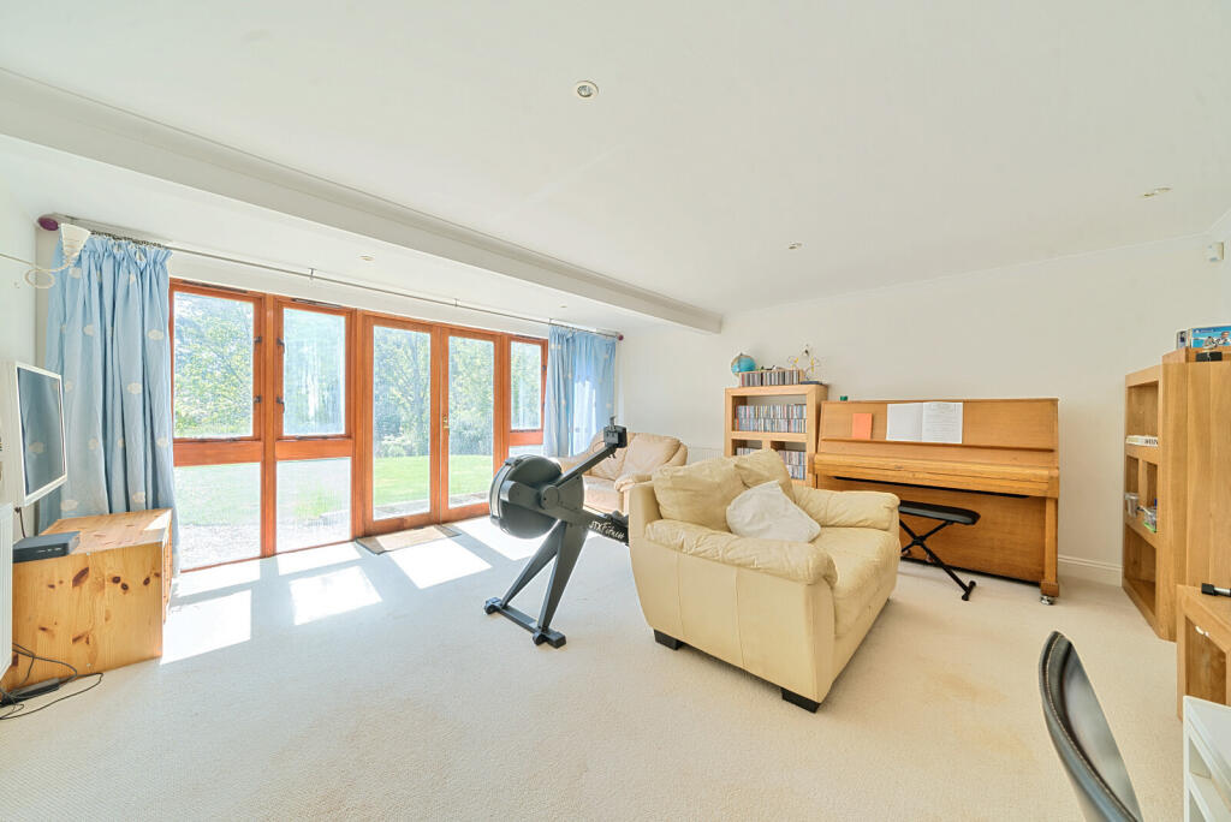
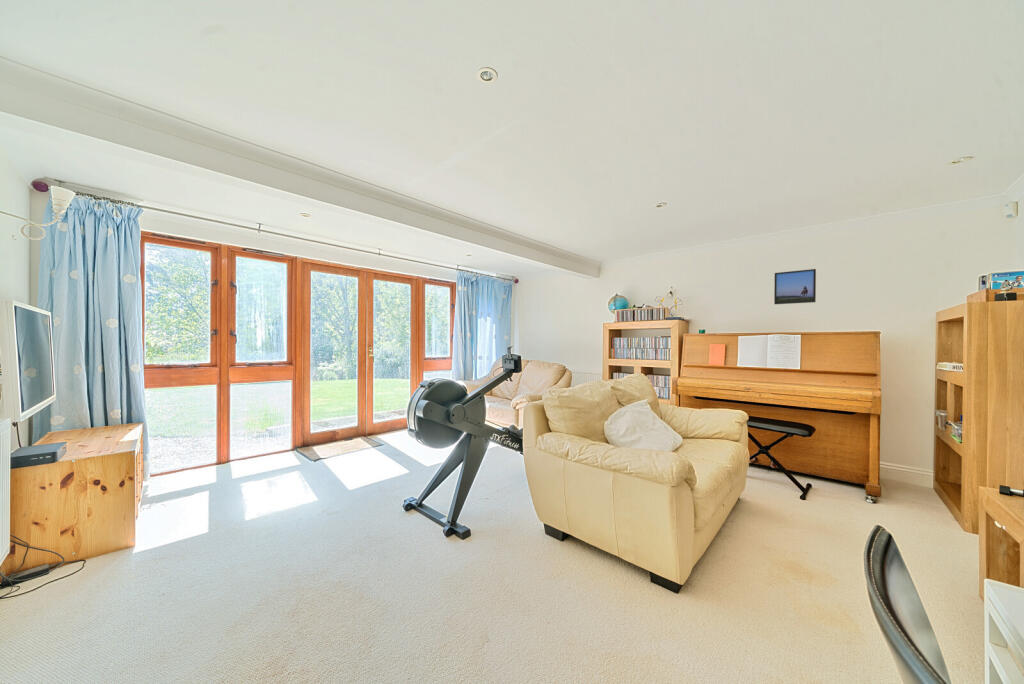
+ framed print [773,268,817,305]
